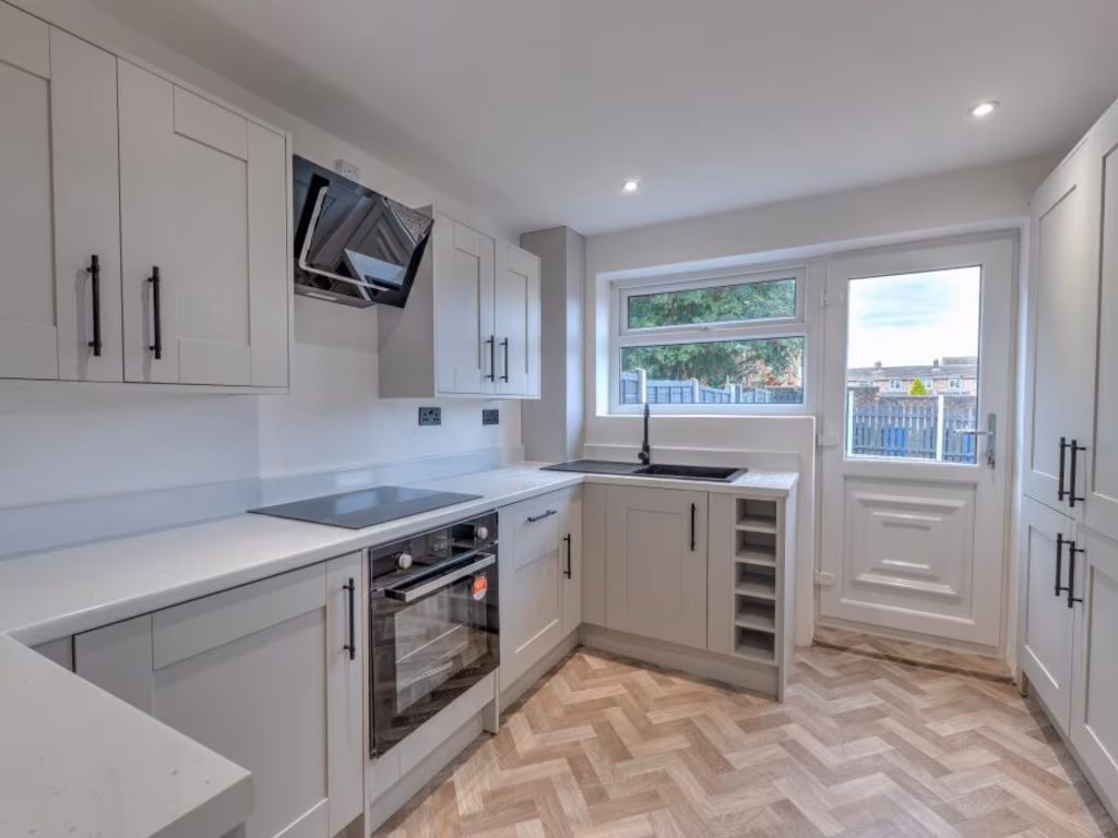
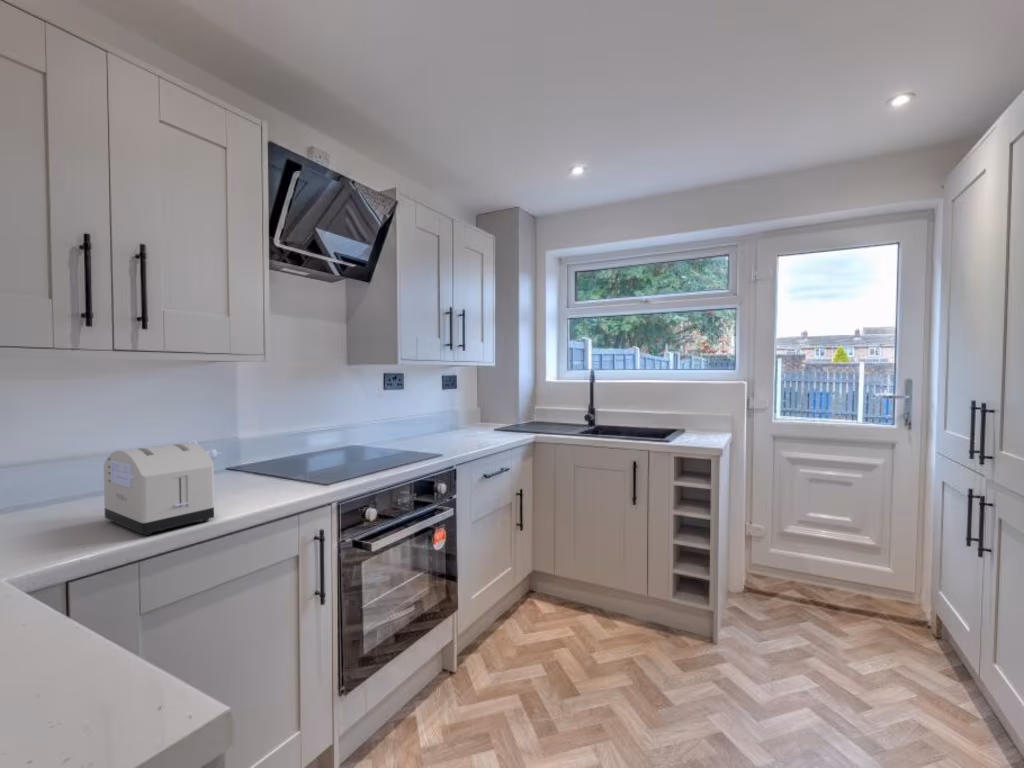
+ toaster [103,439,222,537]
